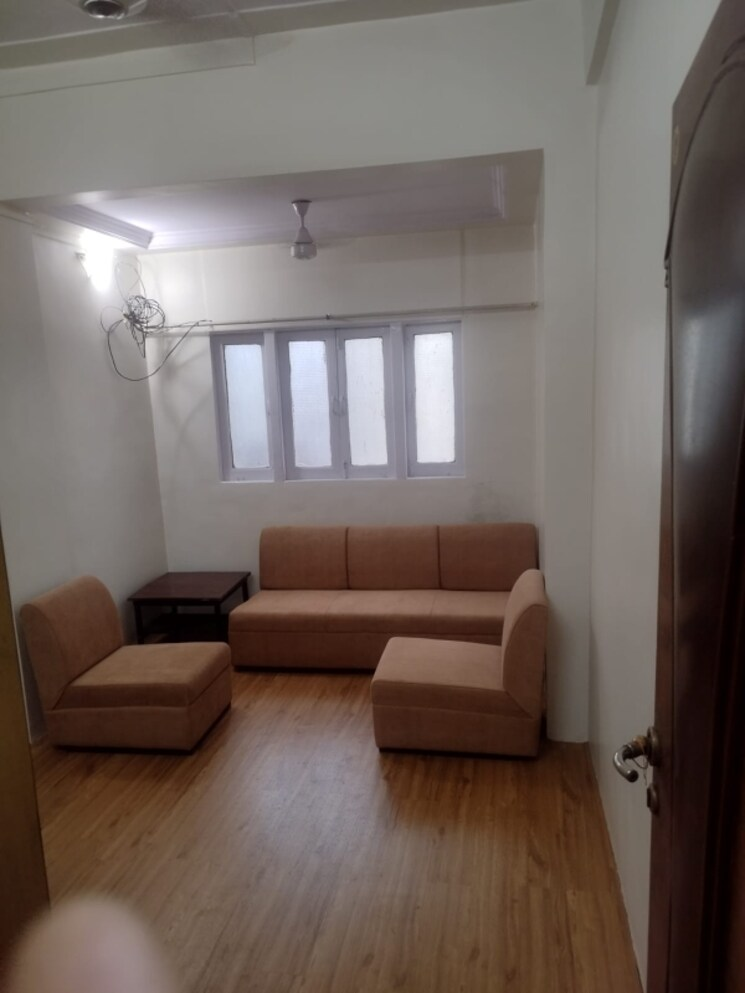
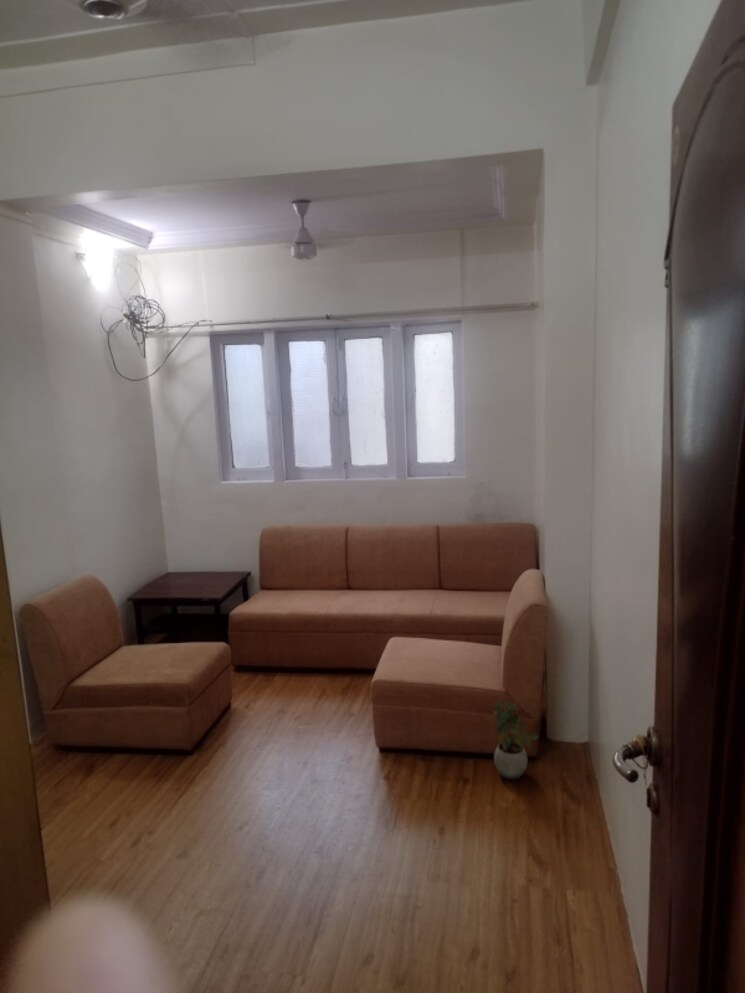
+ potted plant [491,697,540,780]
